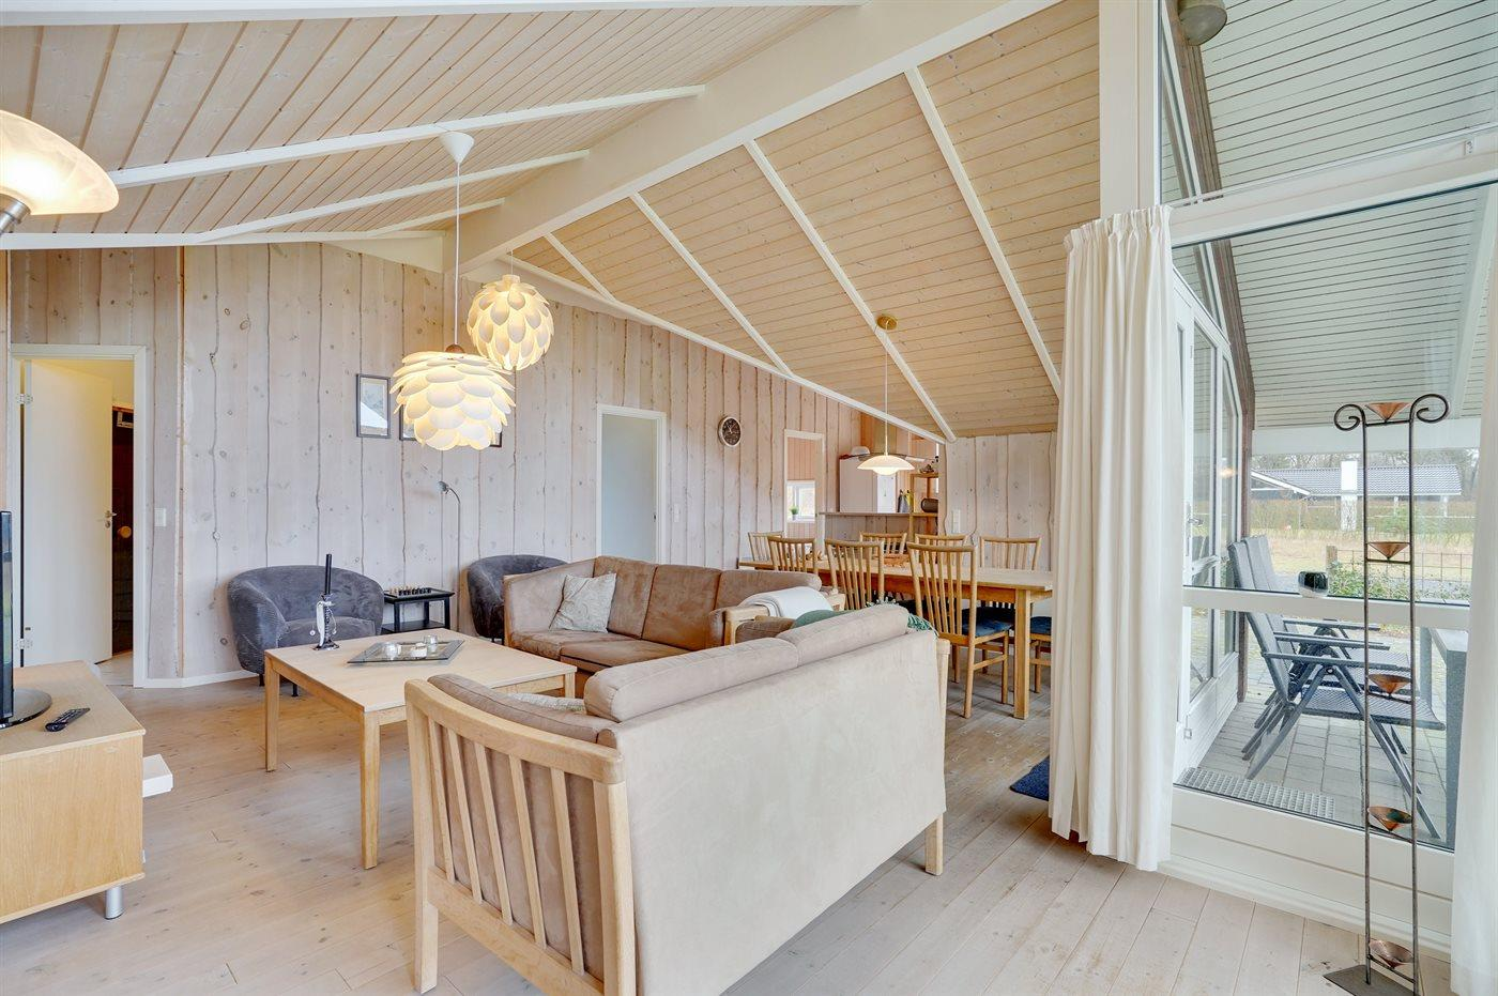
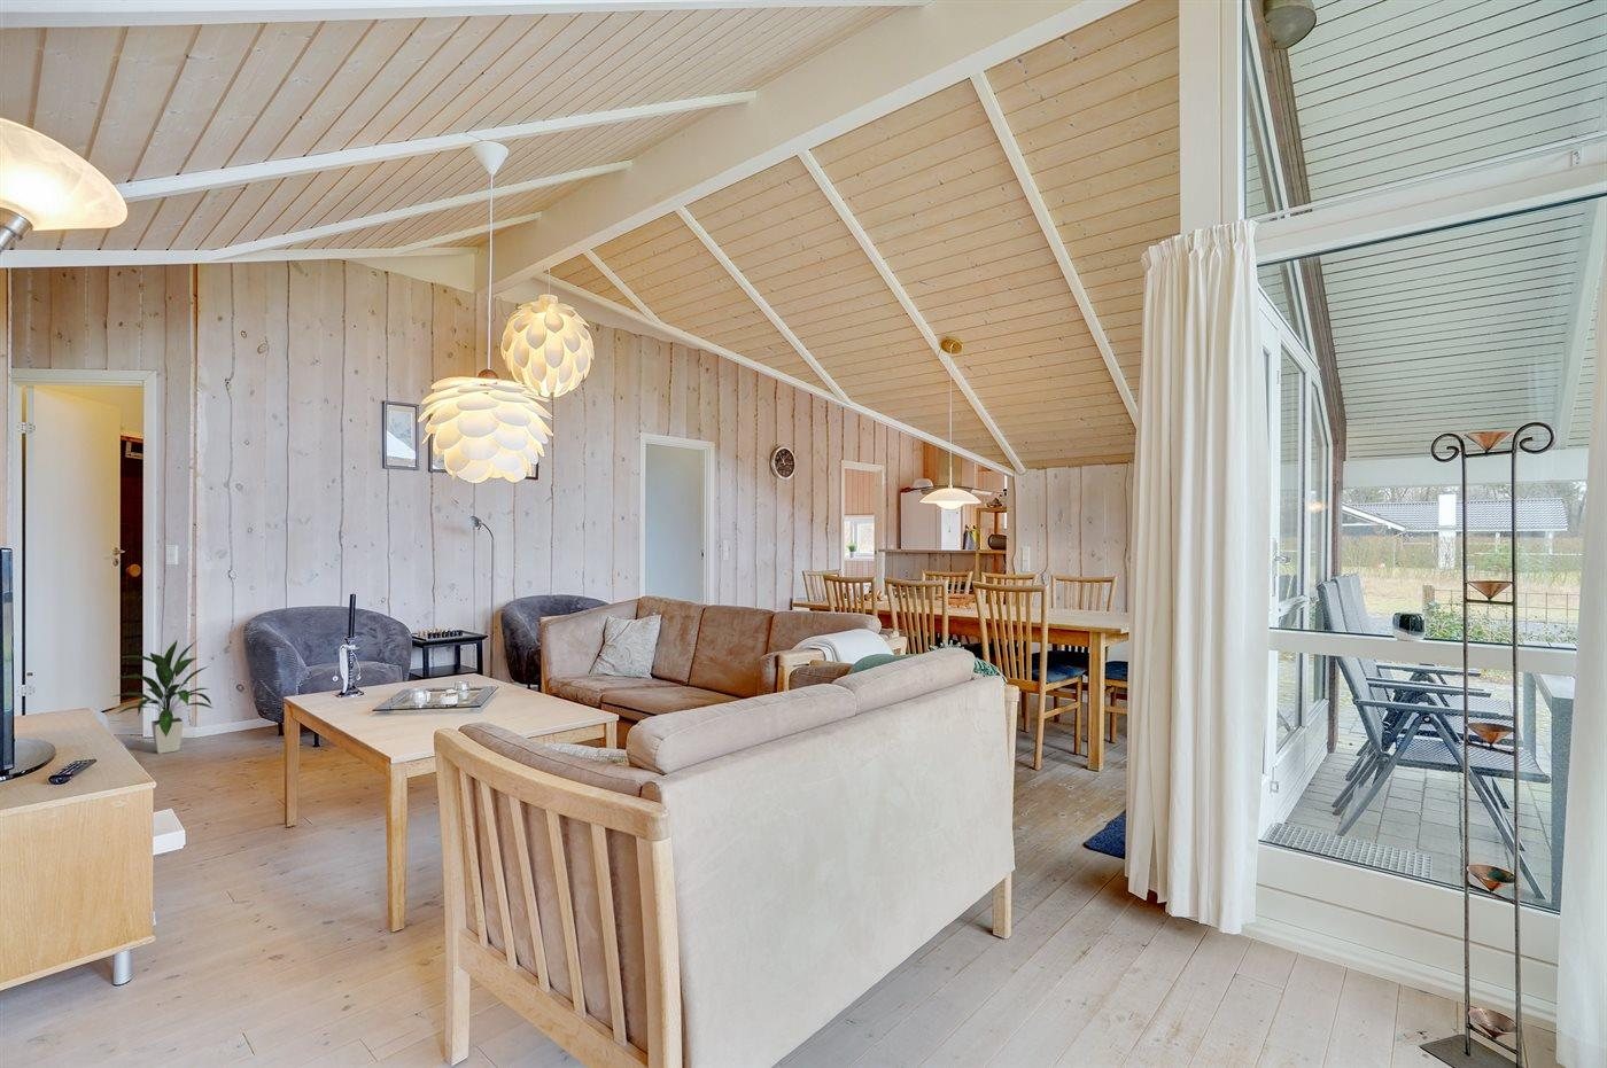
+ indoor plant [108,638,215,755]
